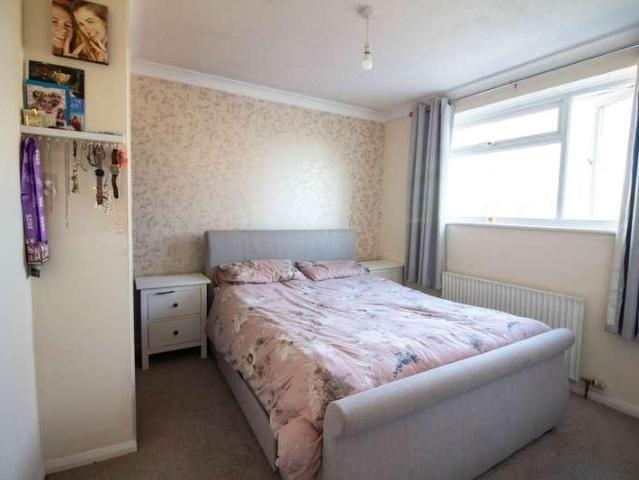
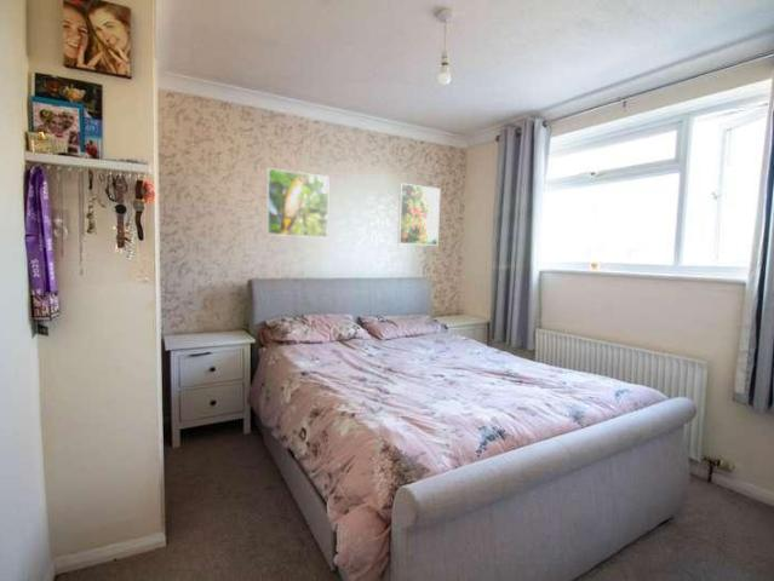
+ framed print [396,182,441,247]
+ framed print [265,167,331,238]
